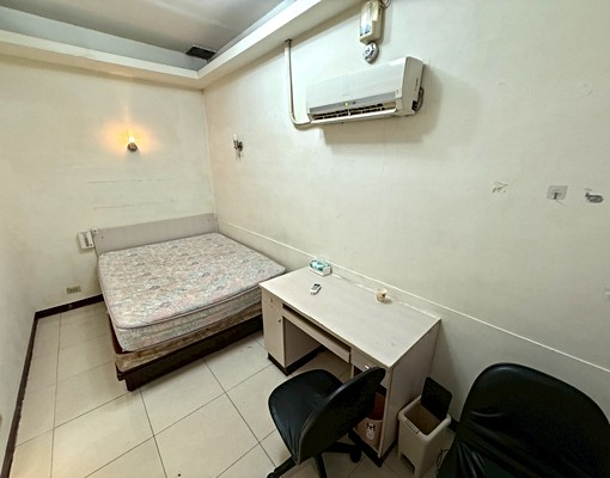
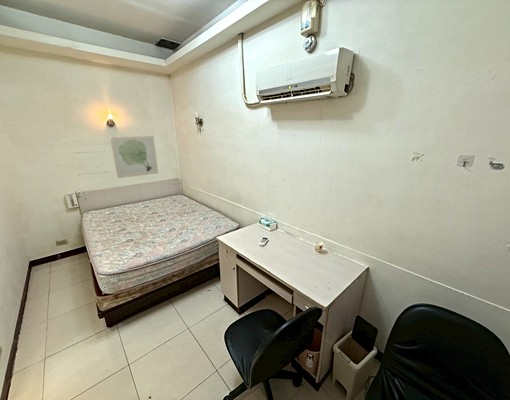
+ wall art [109,135,159,179]
